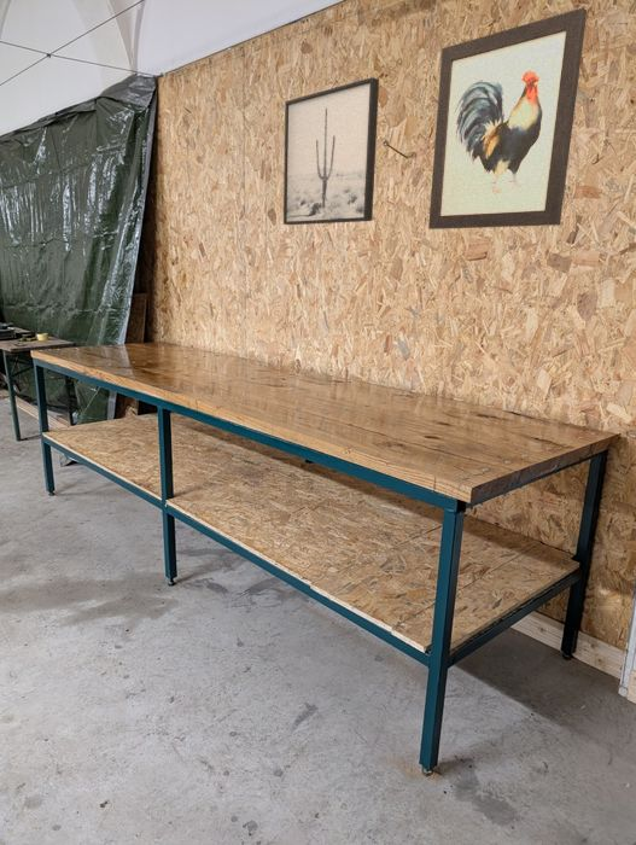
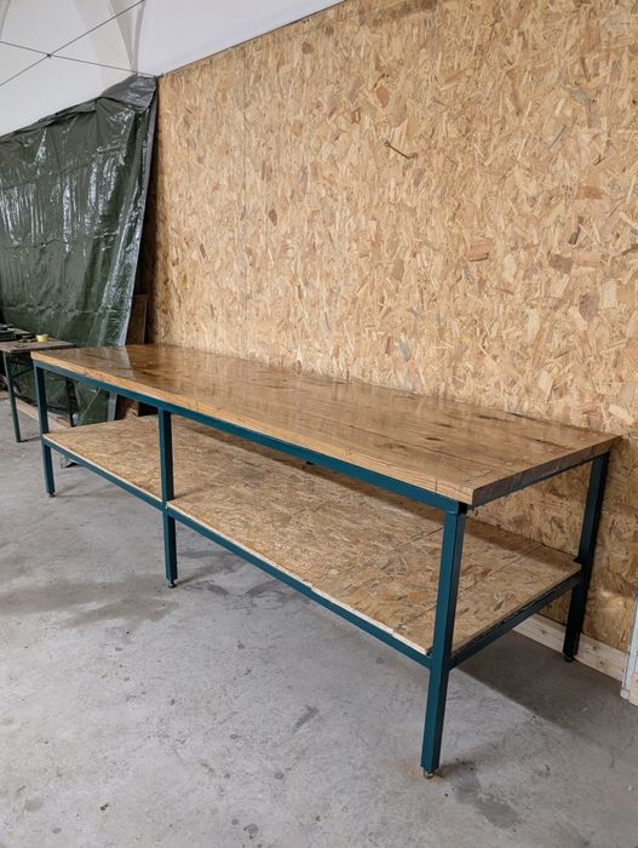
- wall art [427,7,588,231]
- wall art [282,76,380,226]
